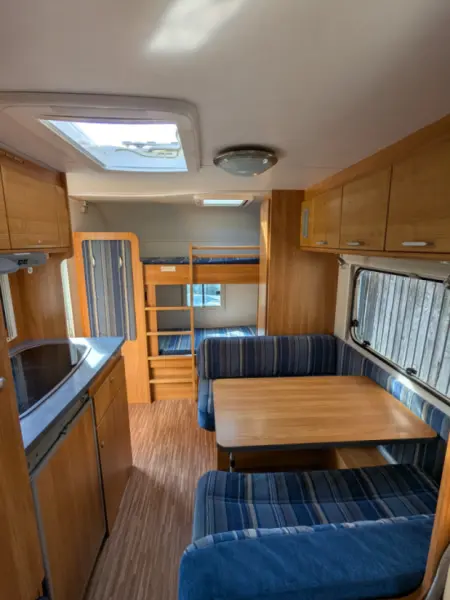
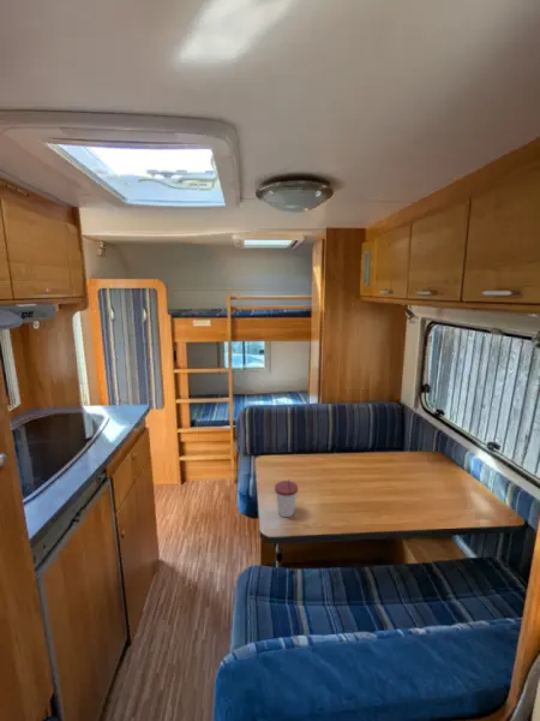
+ cup [274,478,299,518]
